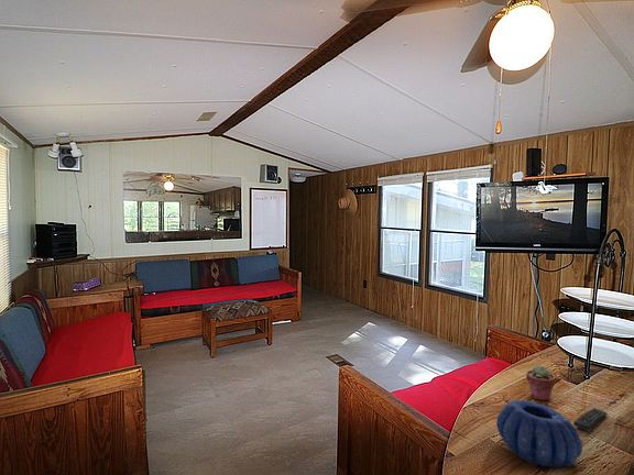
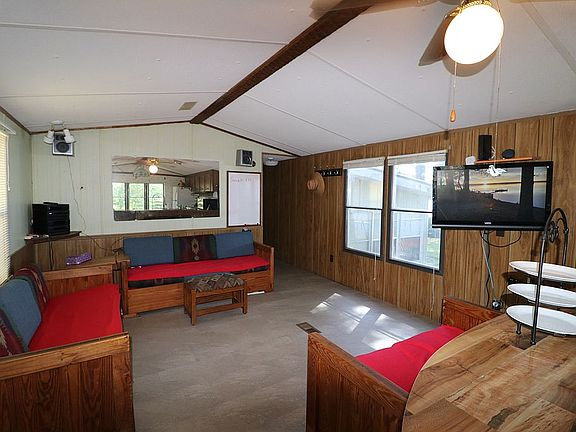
- remote control [572,407,609,433]
- decorative bowl [495,399,583,468]
- potted succulent [525,365,556,401]
